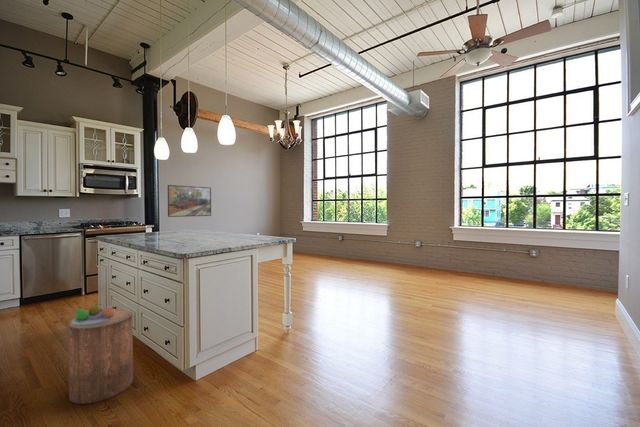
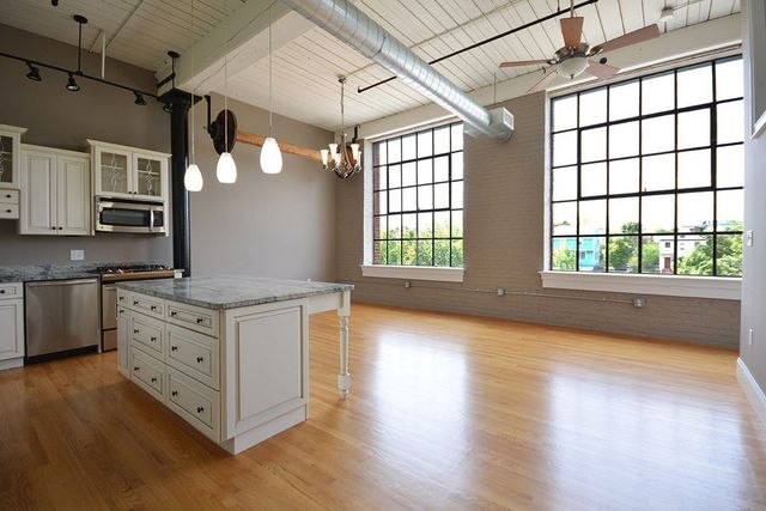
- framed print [167,184,212,218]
- fruit bowl [71,302,117,326]
- stool [67,309,134,405]
